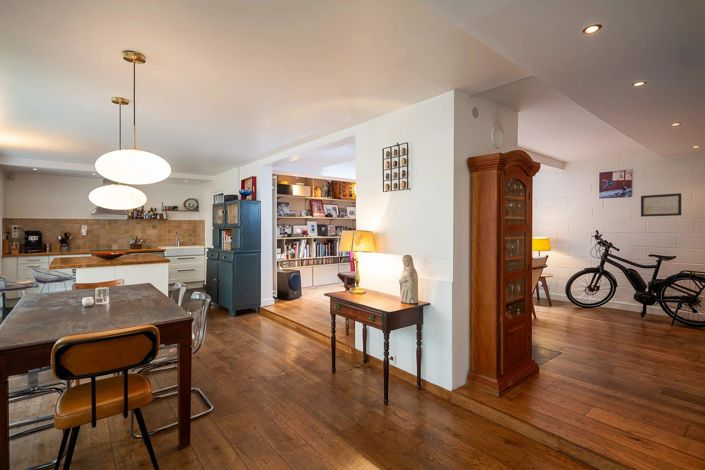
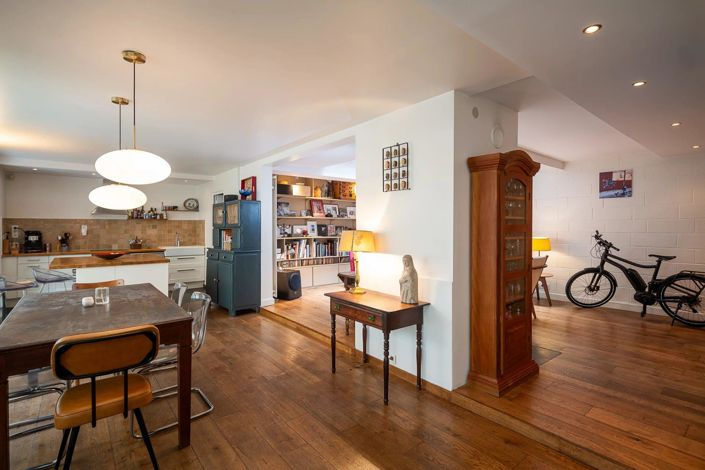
- wall art [640,192,682,218]
